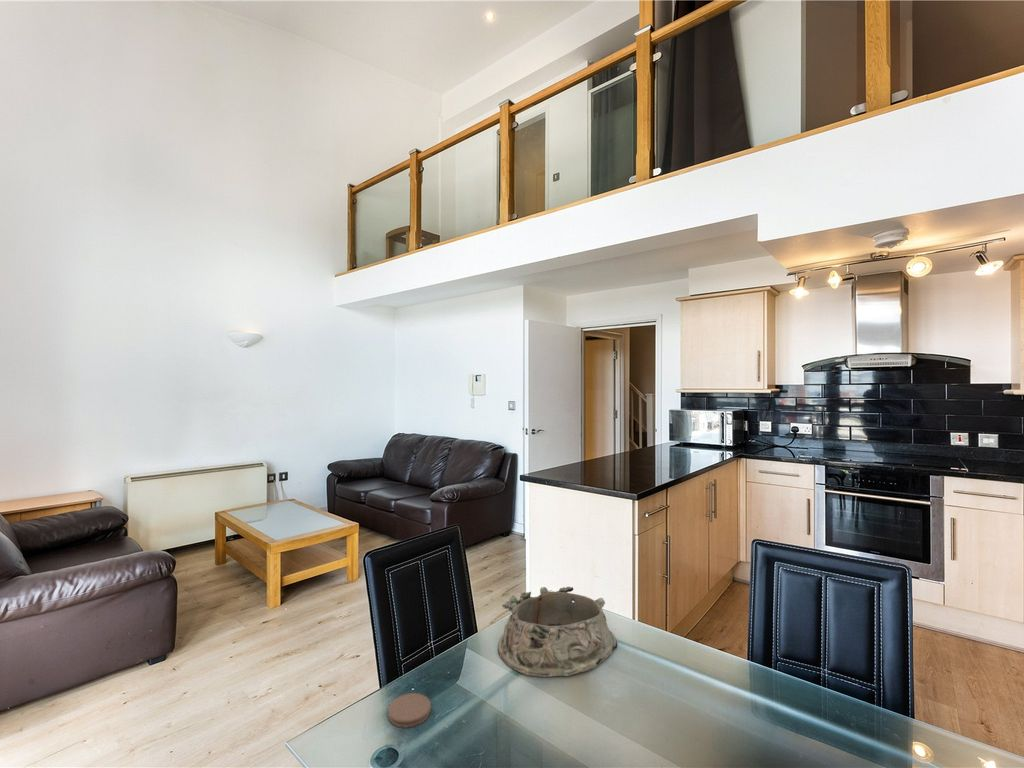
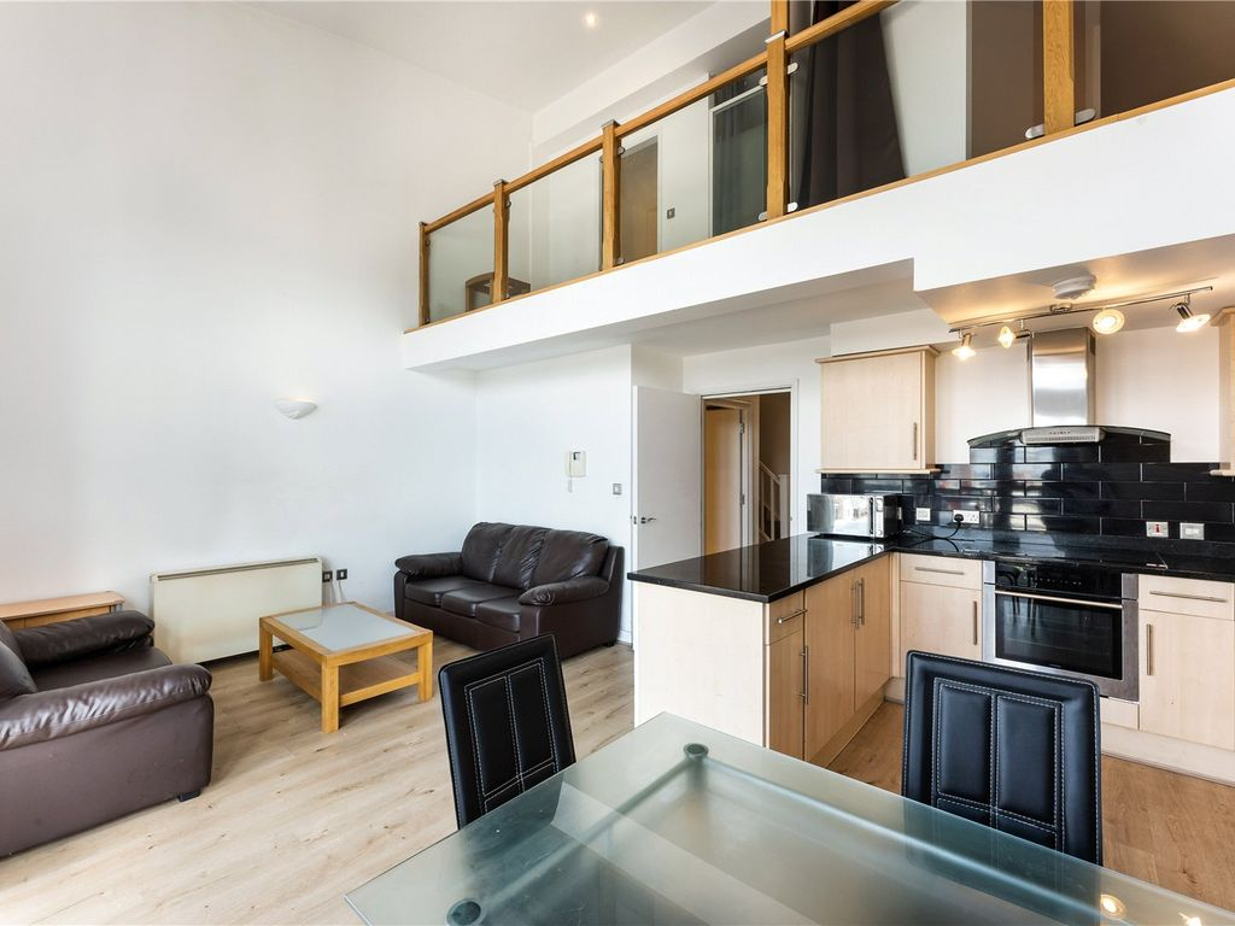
- coaster [387,692,432,729]
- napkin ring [497,586,618,678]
